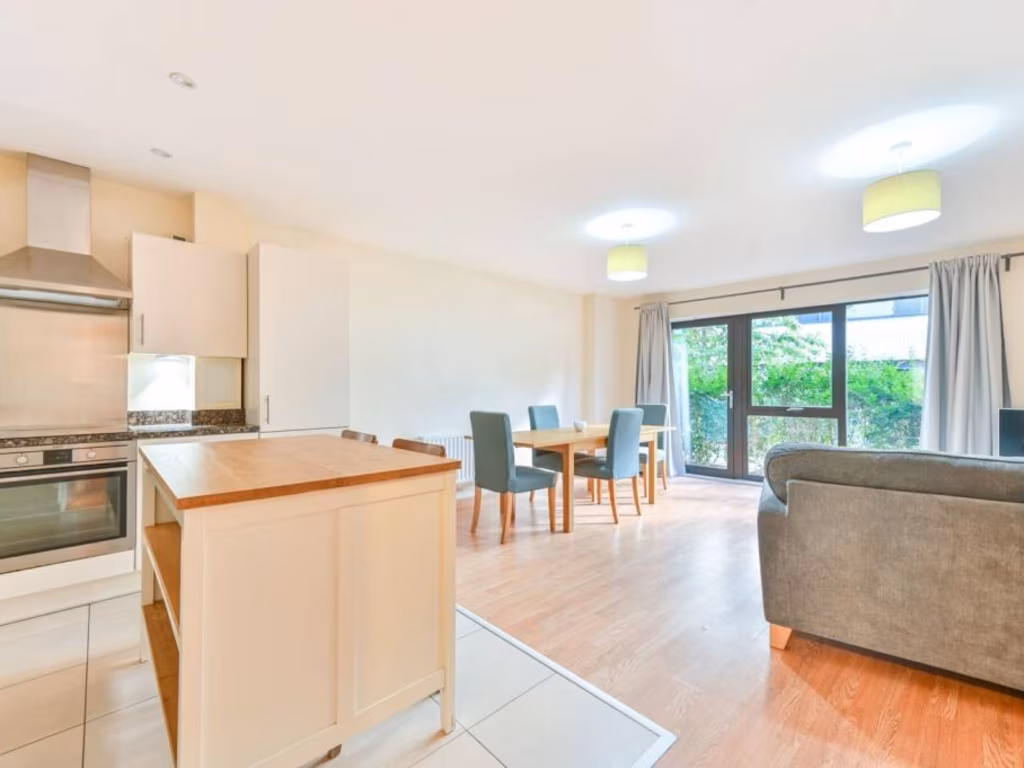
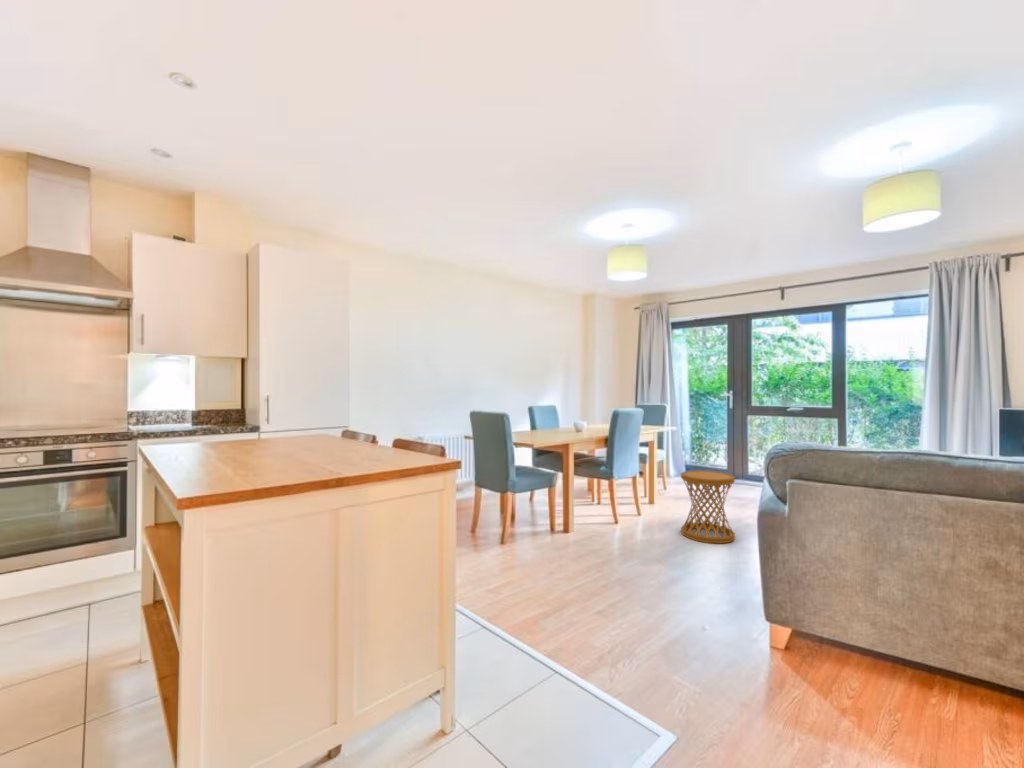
+ side table [680,469,736,545]
